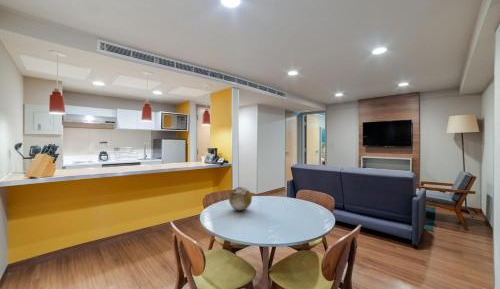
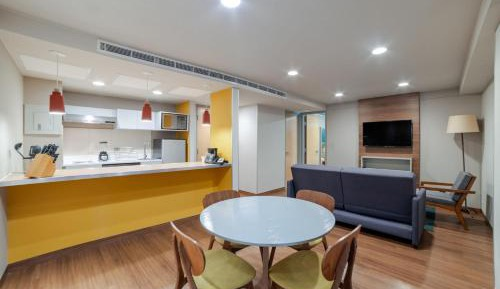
- decorative orb [228,186,253,212]
